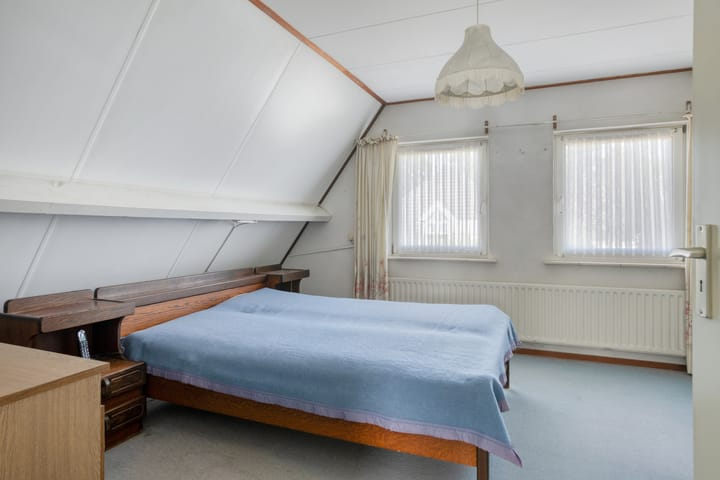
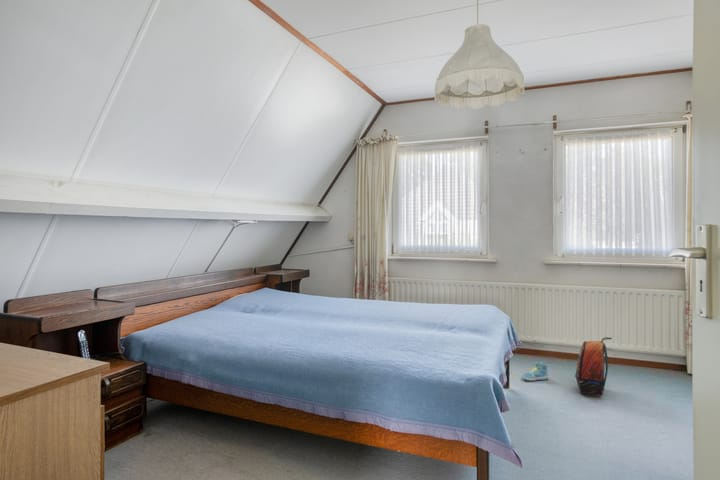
+ sneaker [521,359,549,382]
+ backpack [574,336,613,397]
